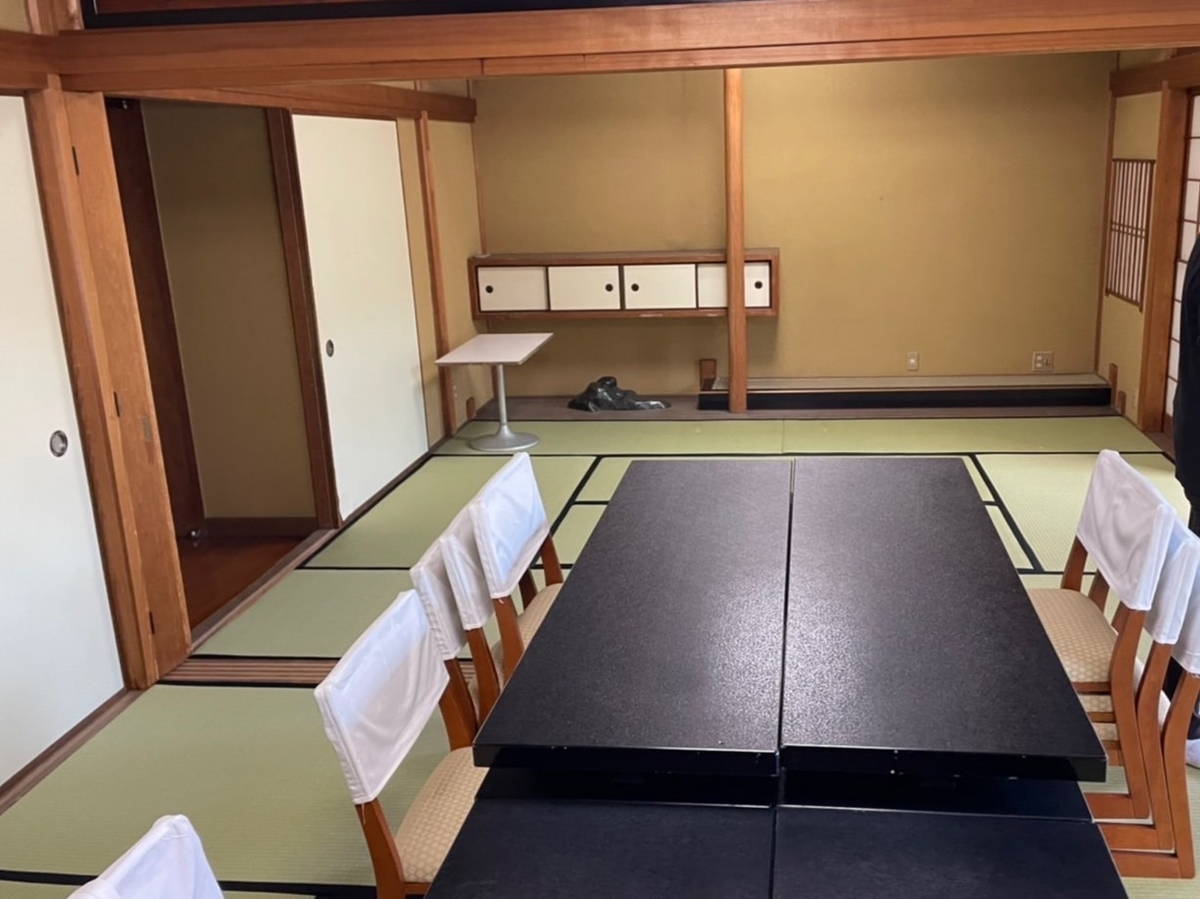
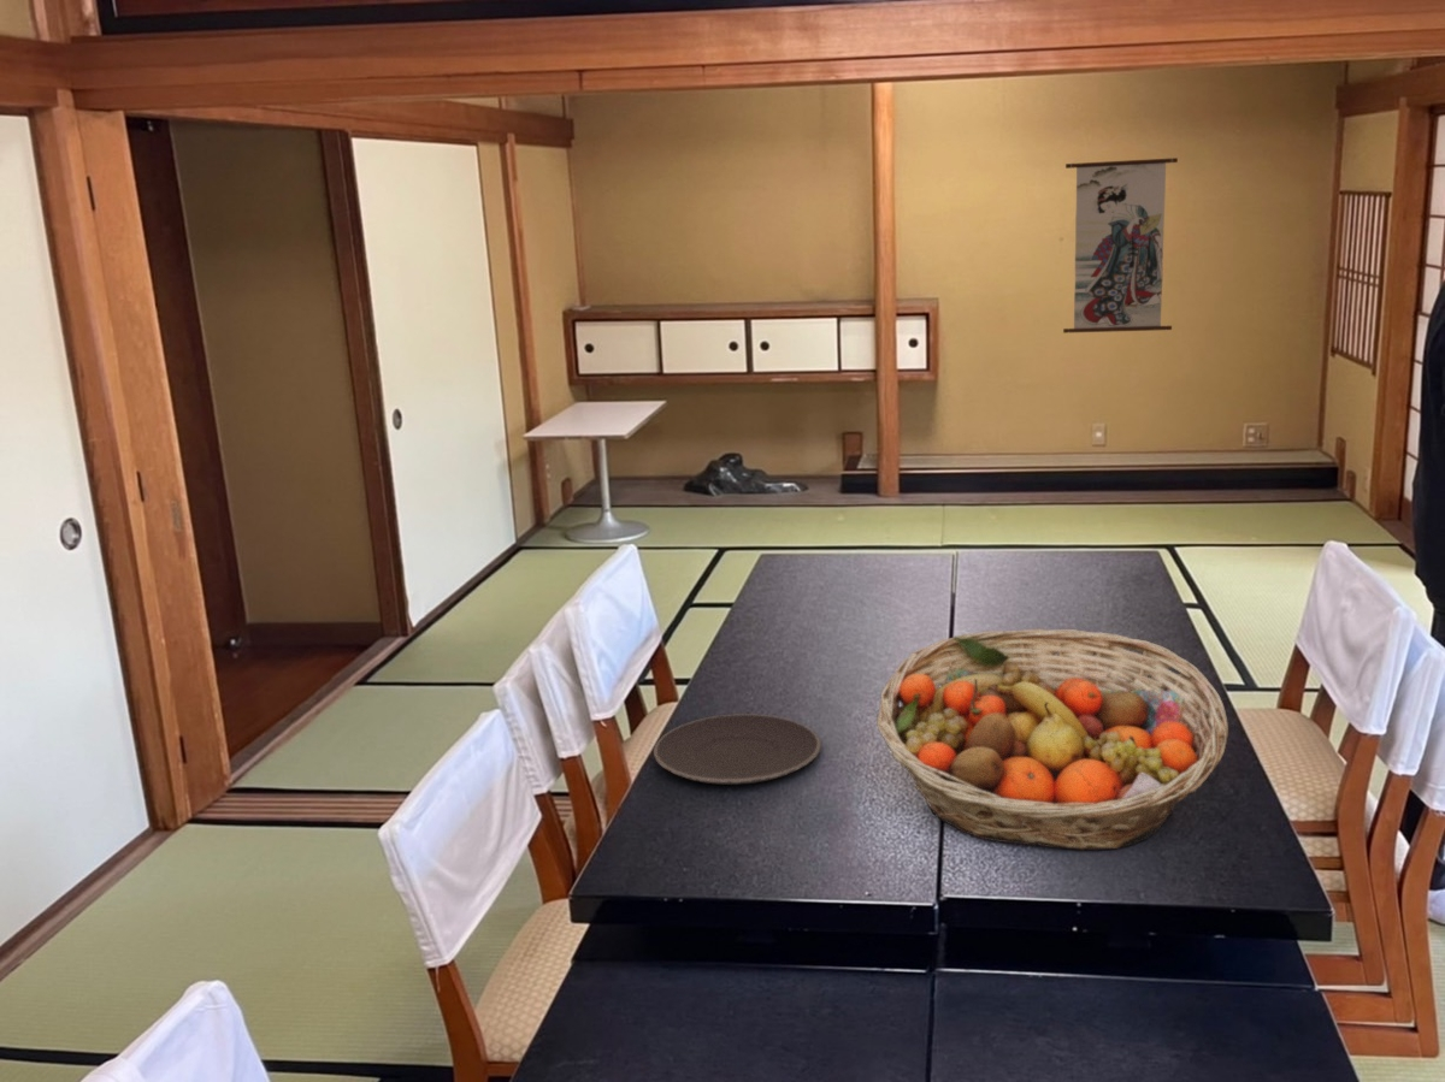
+ plate [653,713,822,786]
+ fruit basket [875,627,1229,851]
+ wall scroll [1062,134,1179,335]
